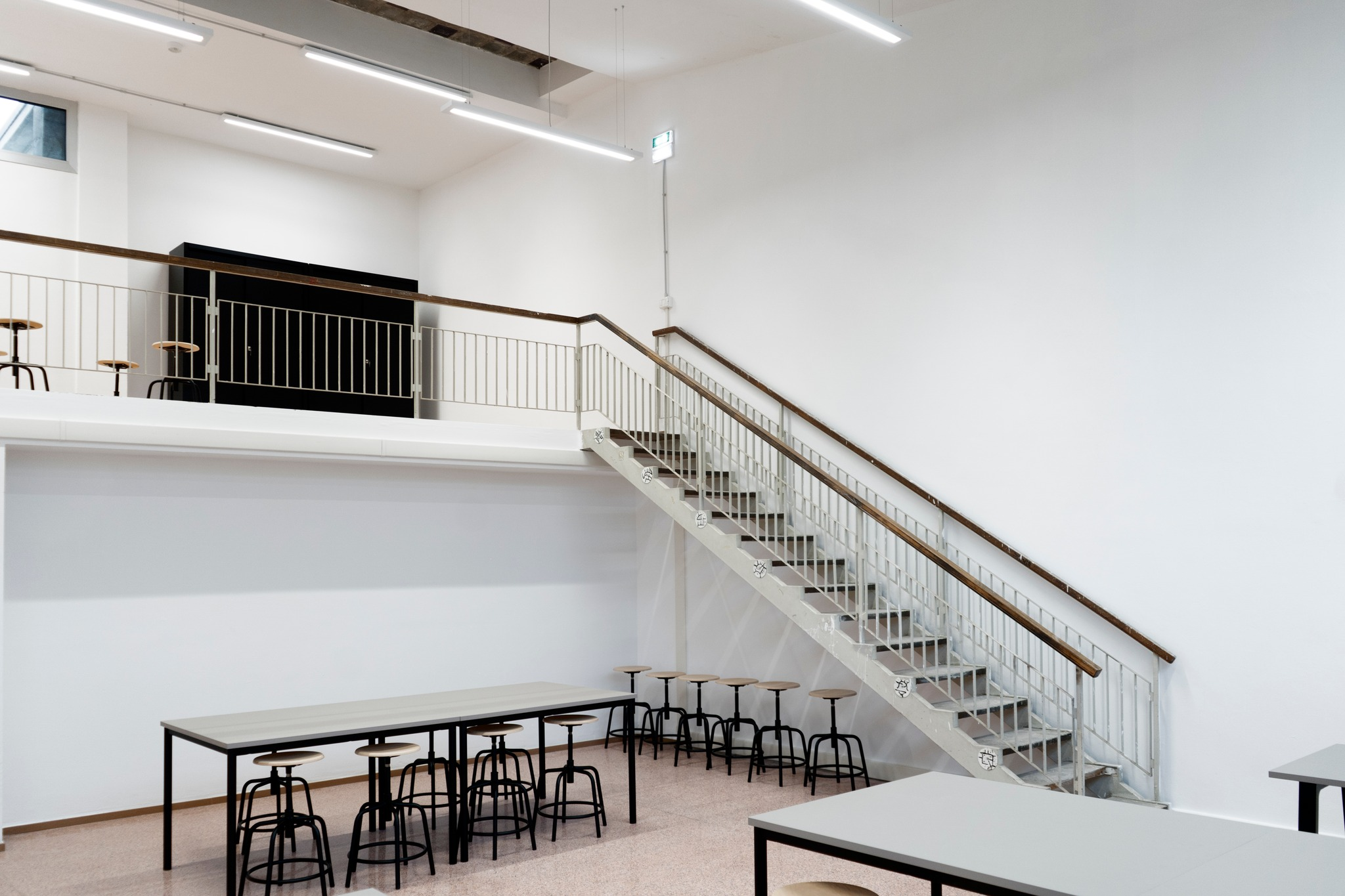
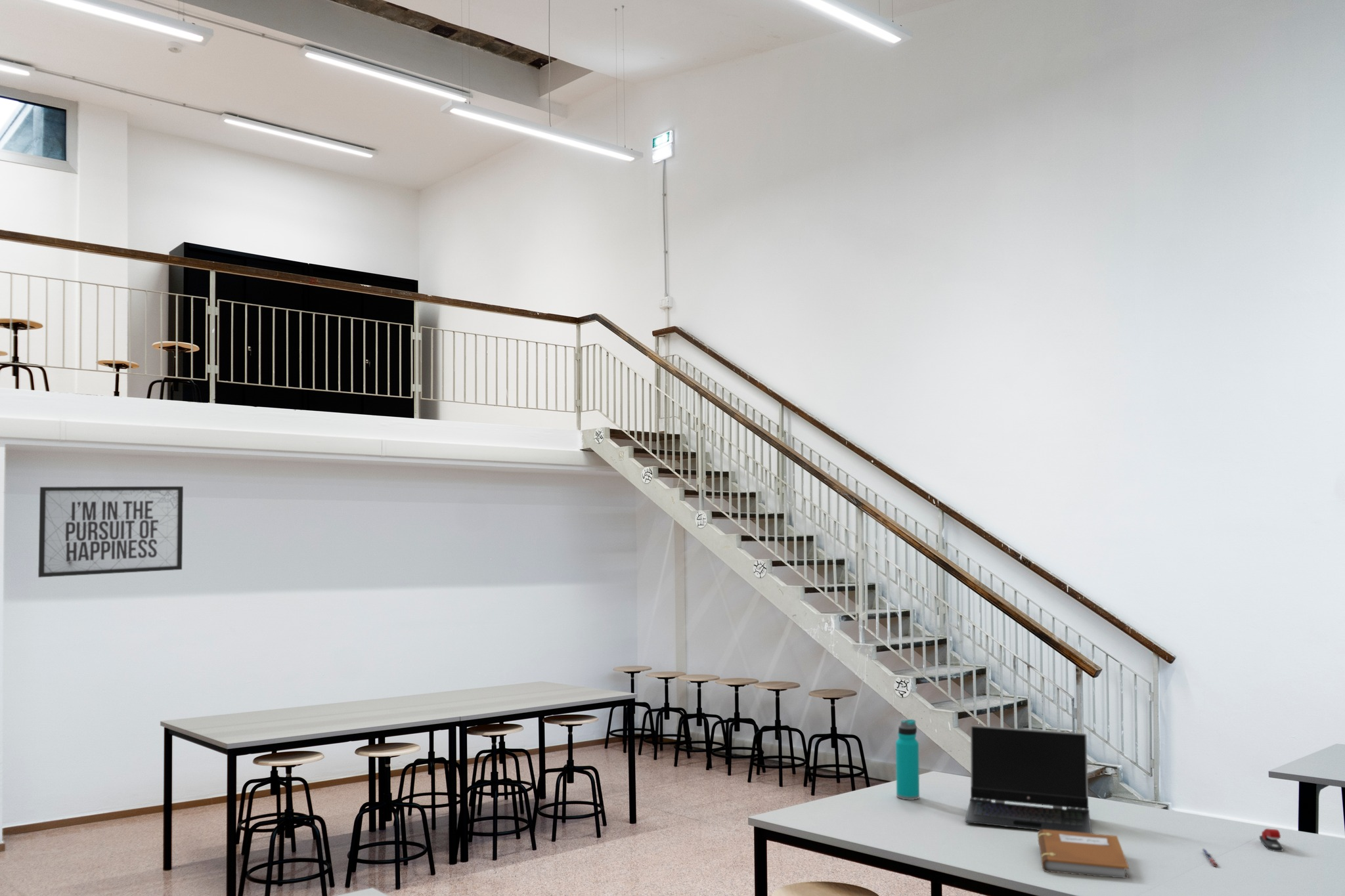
+ notebook [1037,830,1130,879]
+ laptop computer [965,725,1093,834]
+ water bottle [895,719,920,801]
+ pen [1201,847,1219,867]
+ stapler [1259,828,1283,852]
+ mirror [37,486,184,578]
